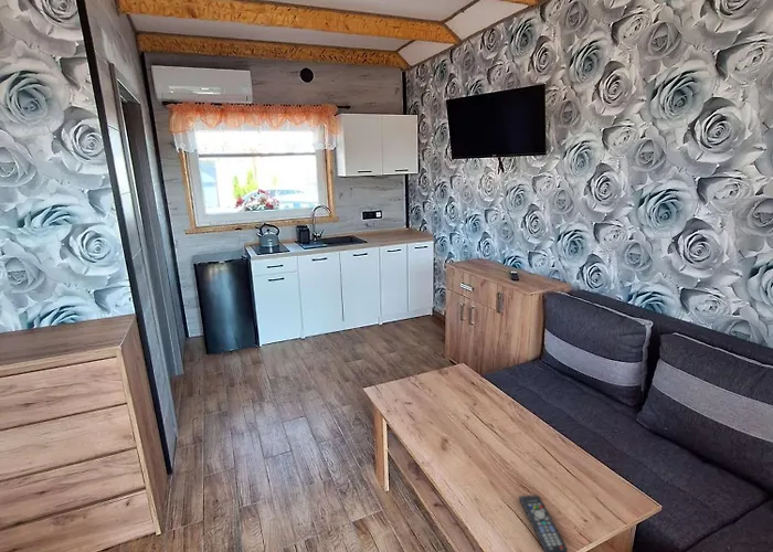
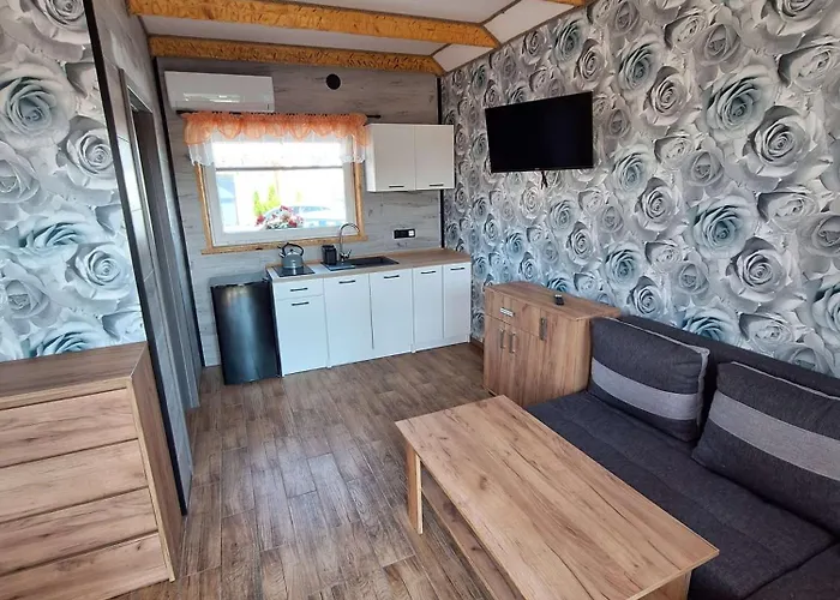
- remote control [518,493,569,552]
